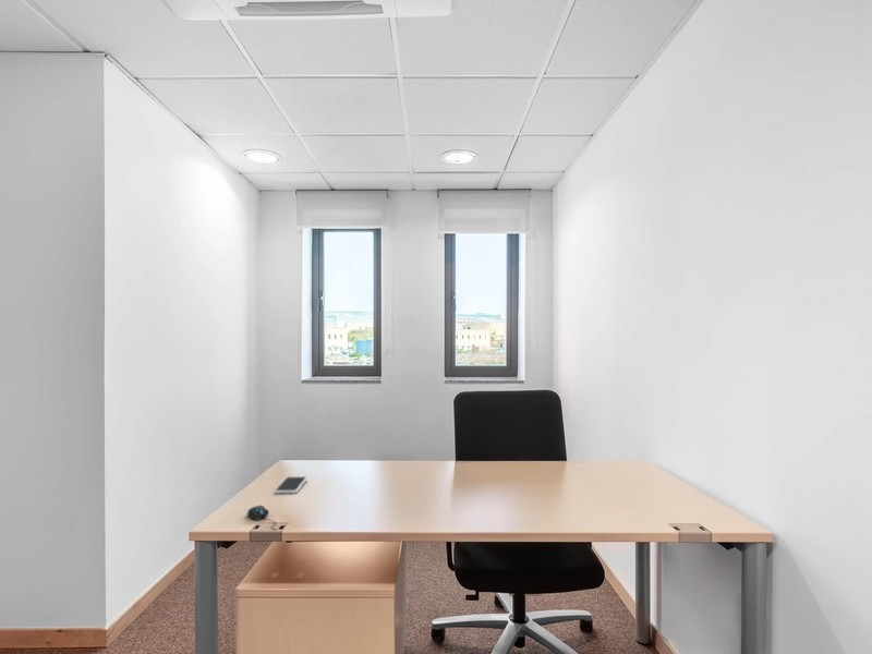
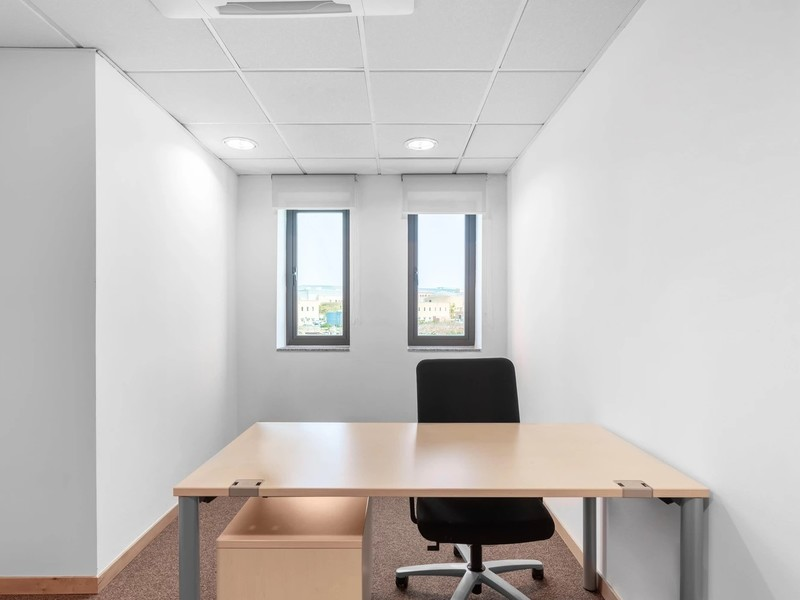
- smartphone [274,475,308,495]
- mouse [245,505,278,531]
